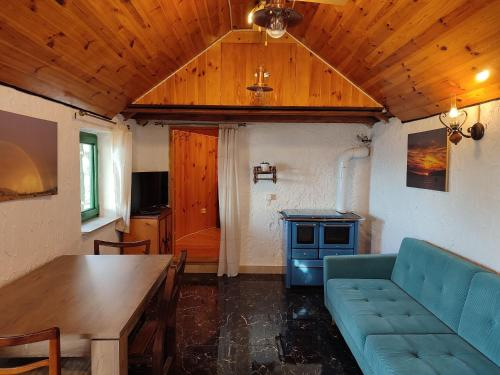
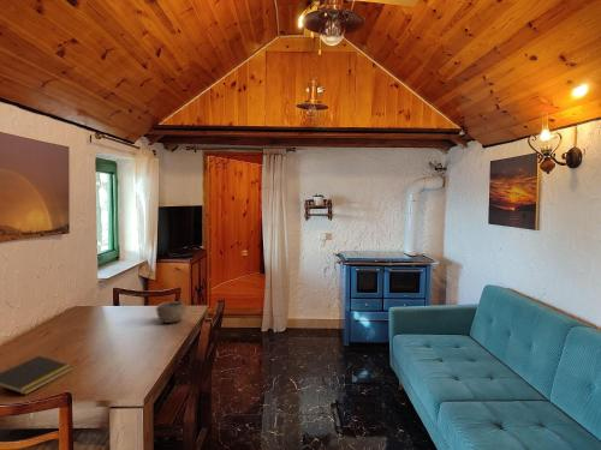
+ notepad [0,354,75,396]
+ bowl [155,300,188,324]
